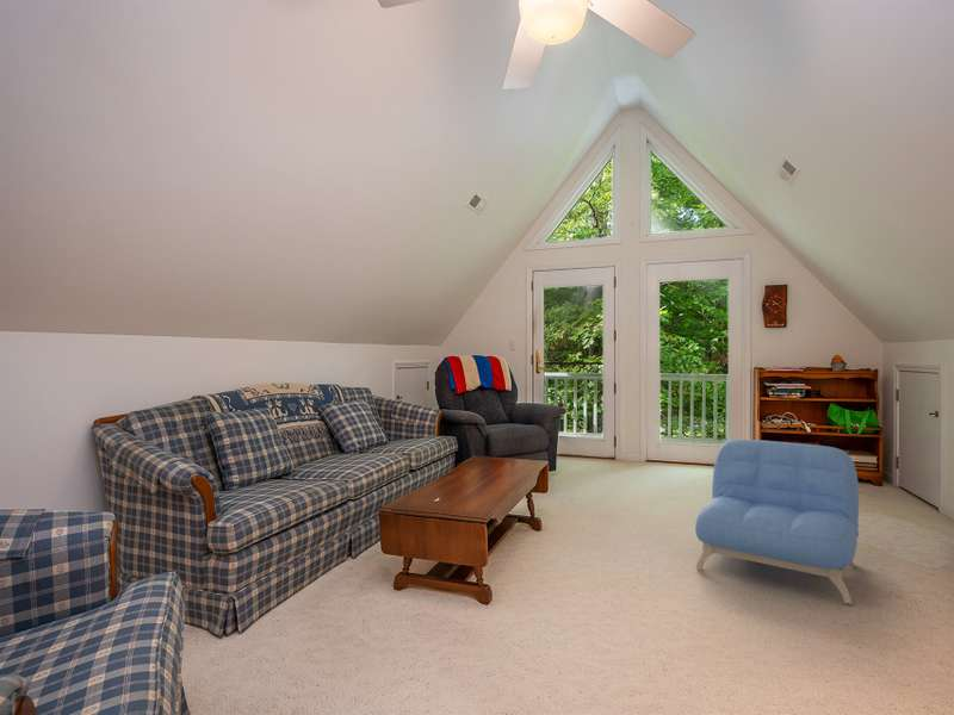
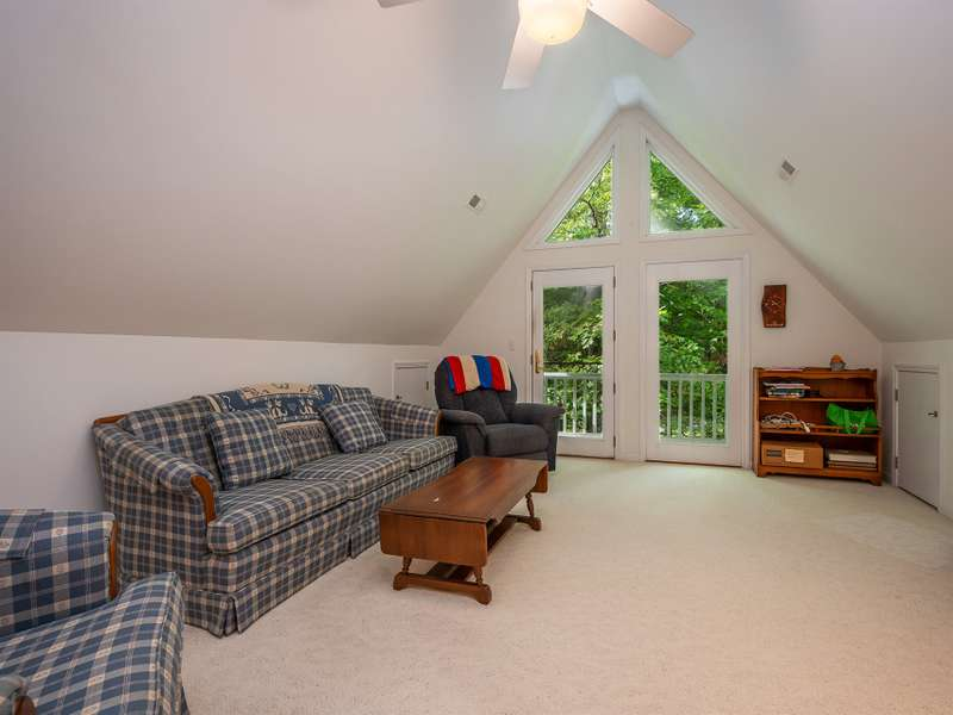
- armchair [694,439,860,605]
